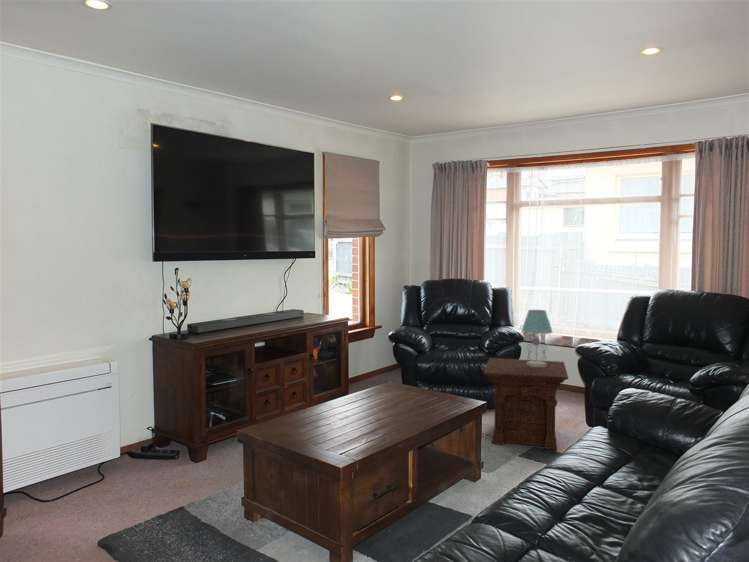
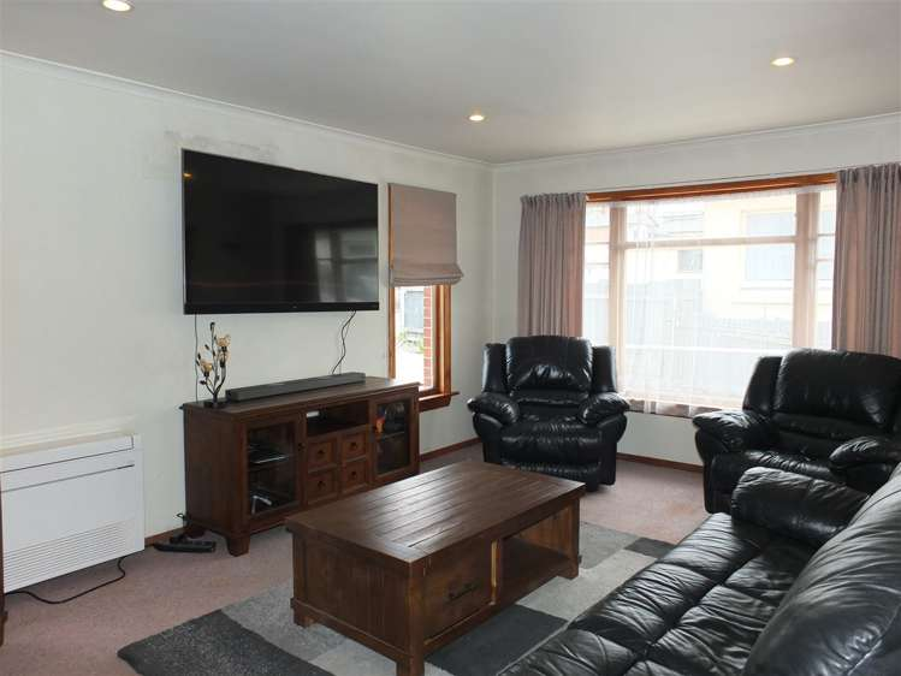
- side table [482,357,569,451]
- table lamp [520,309,553,367]
